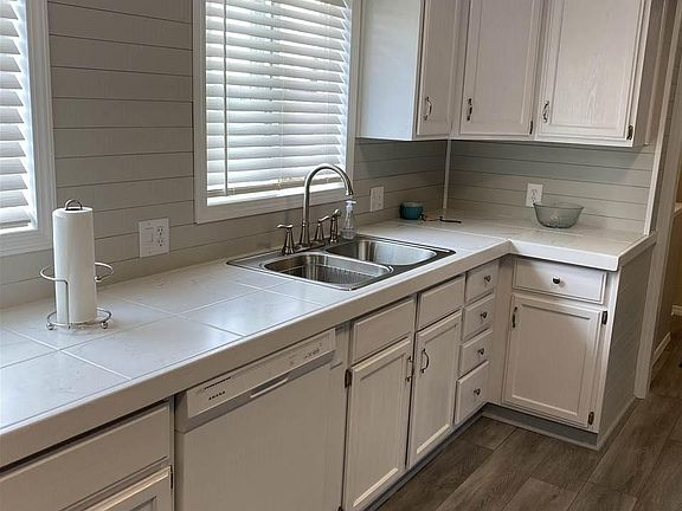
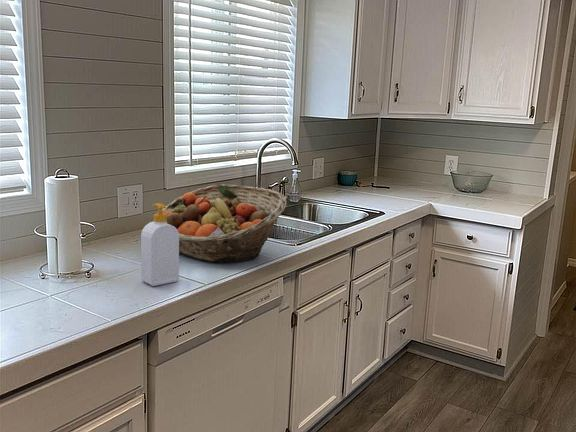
+ fruit basket [163,183,288,262]
+ soap bottle [140,202,180,287]
